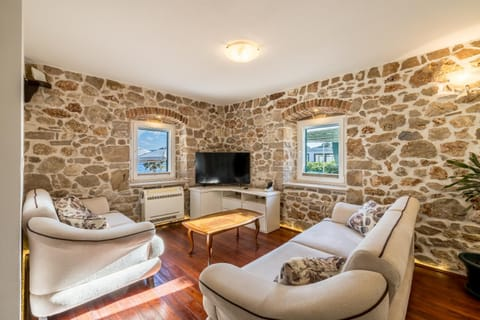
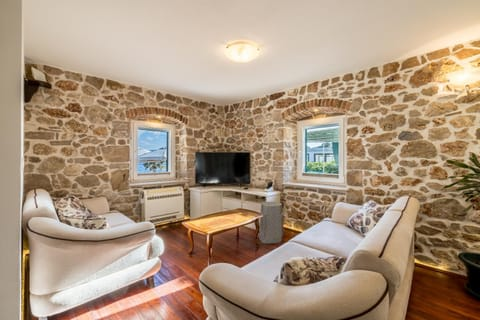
+ air purifier [257,201,284,244]
